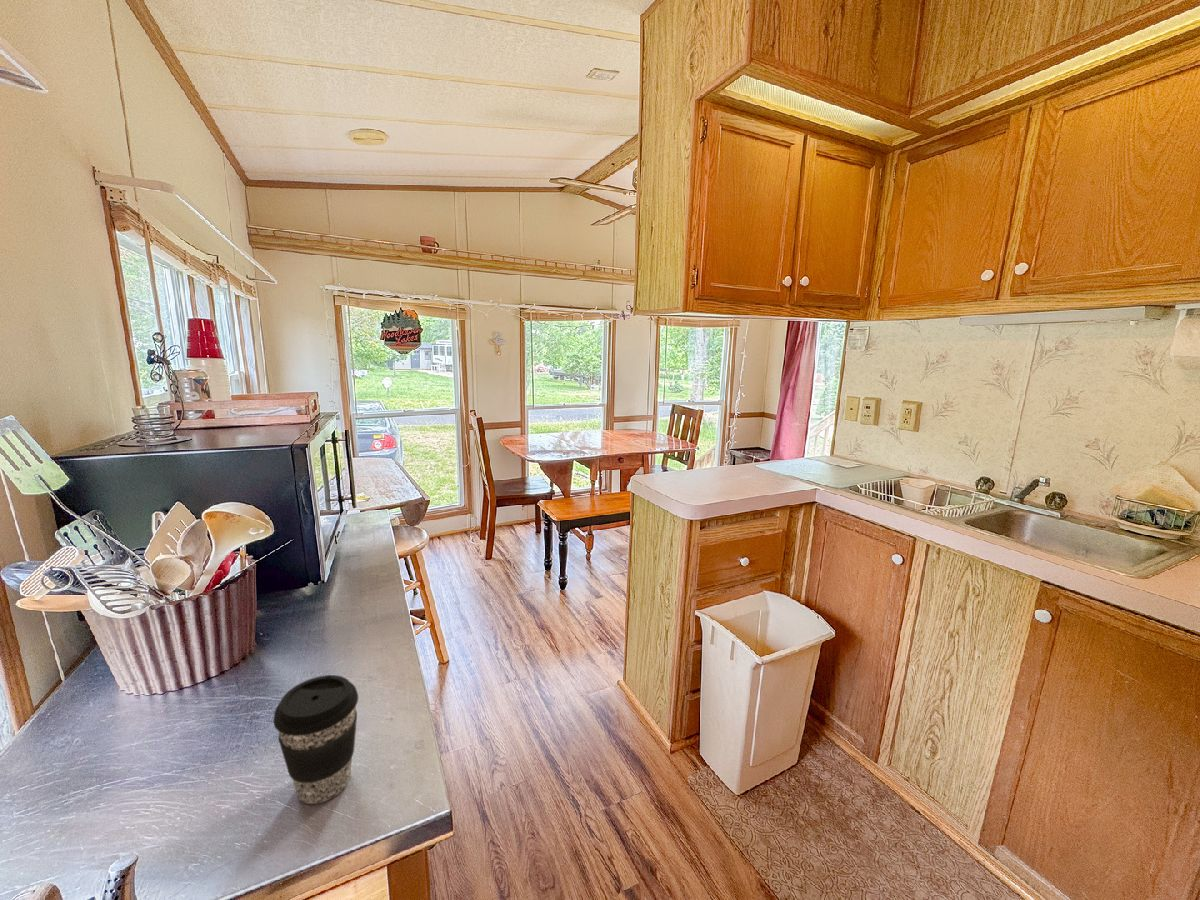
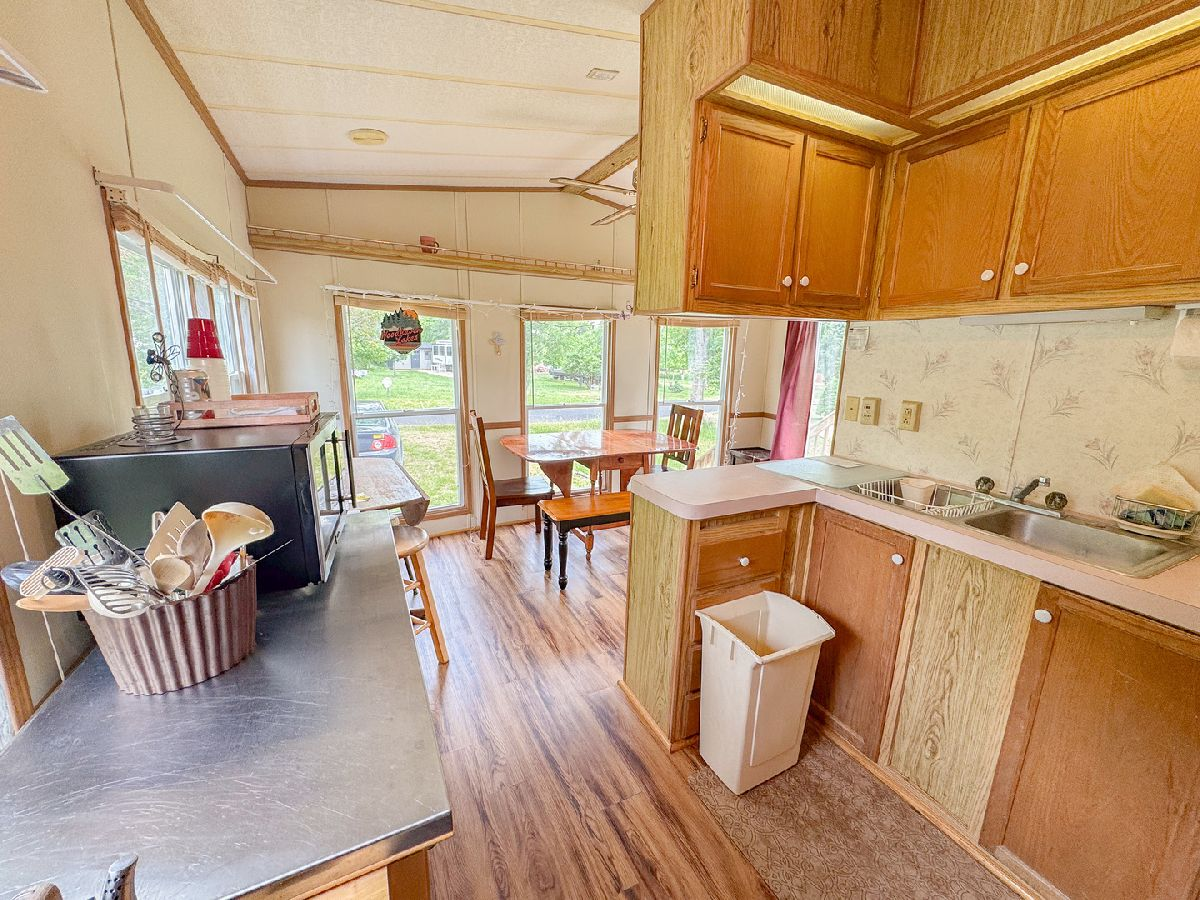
- coffee cup [272,674,359,805]
